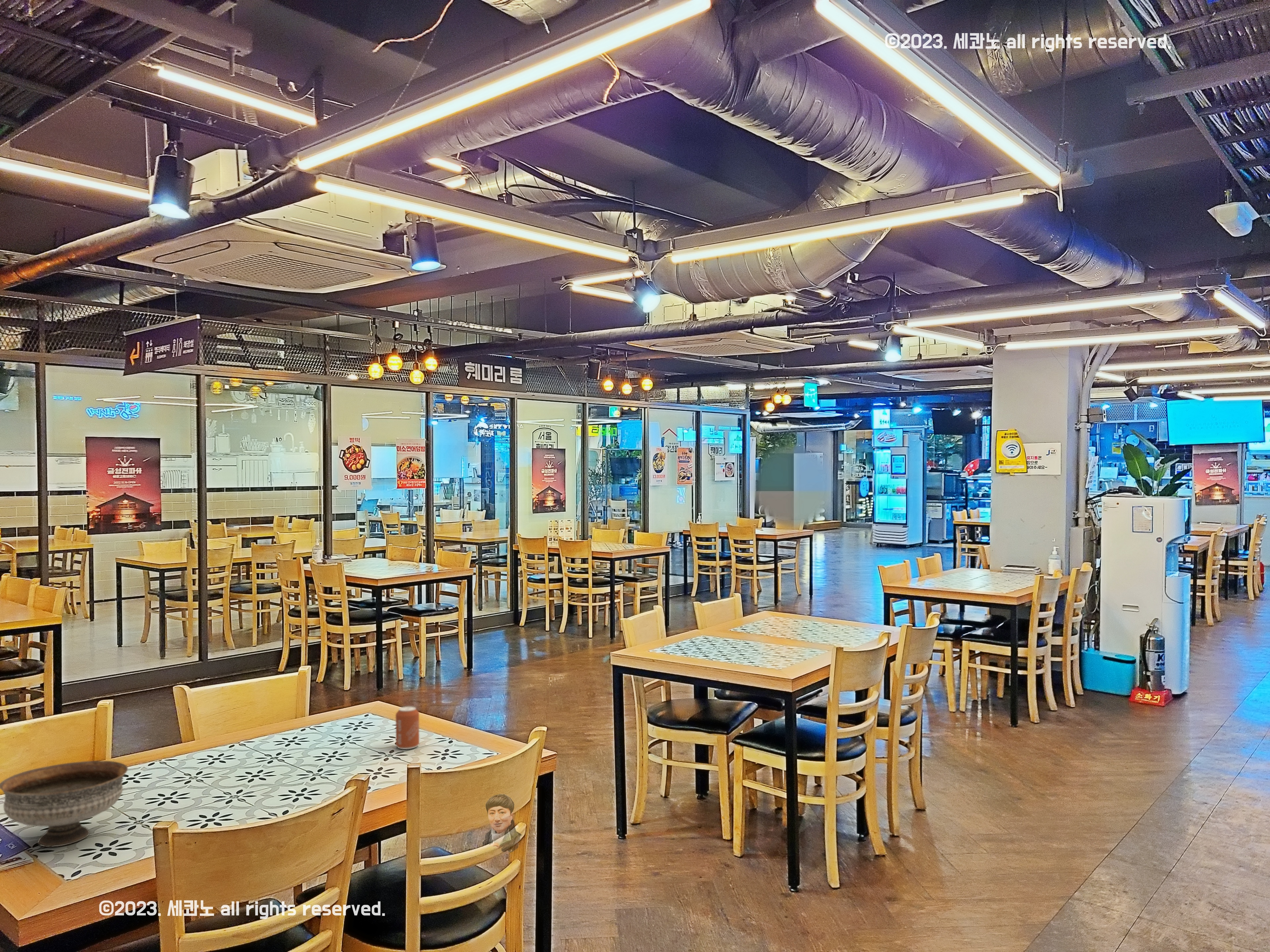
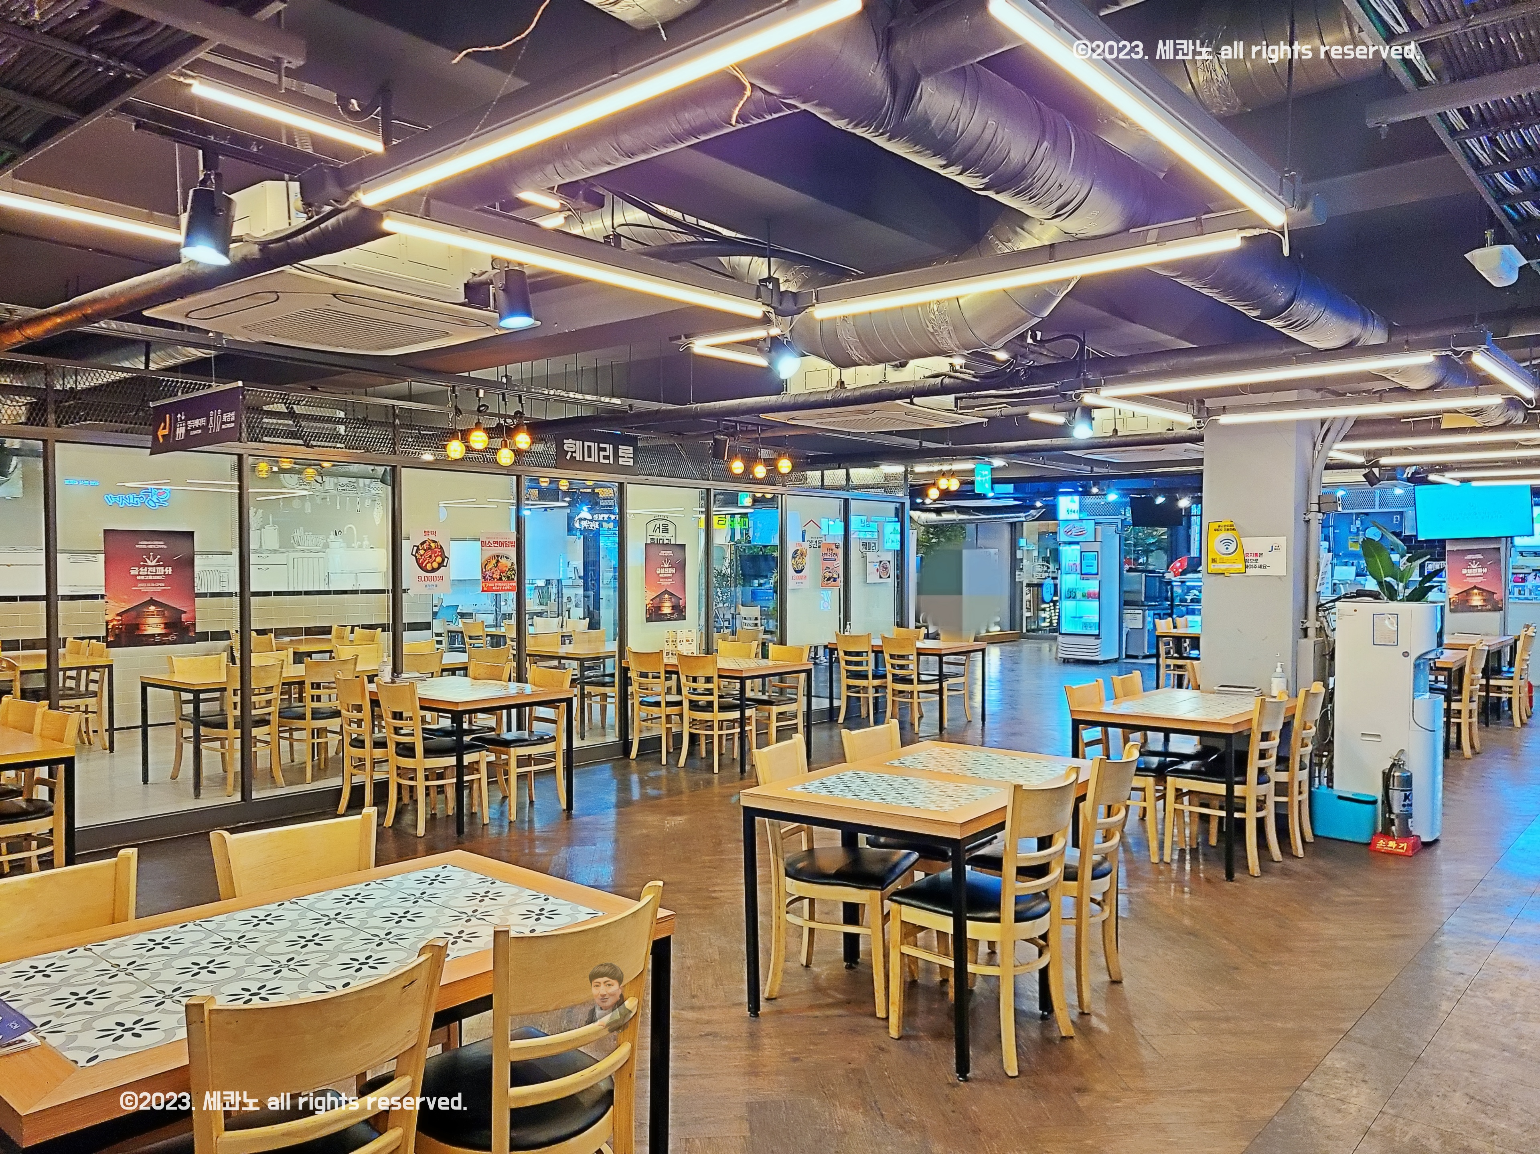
- bowl [0,760,128,847]
- can [395,706,420,750]
